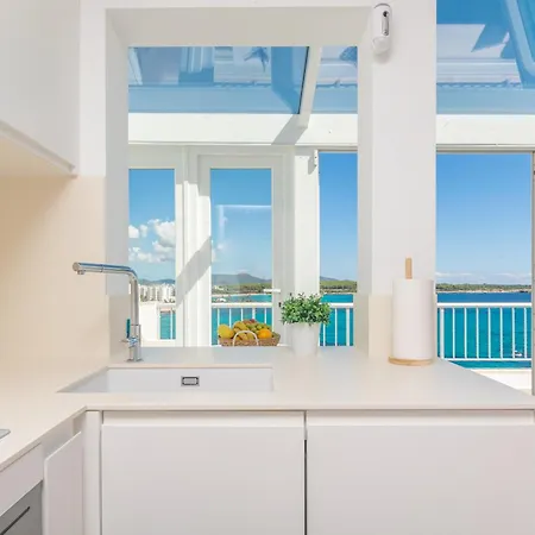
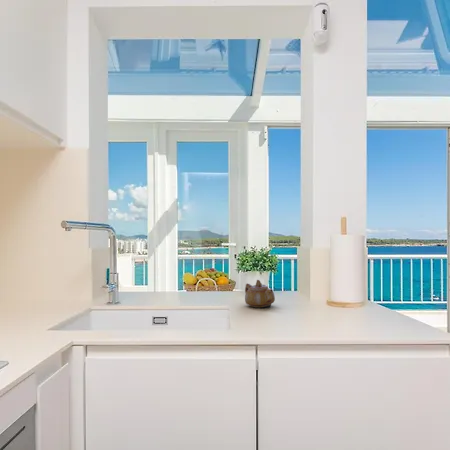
+ teapot [244,279,276,309]
